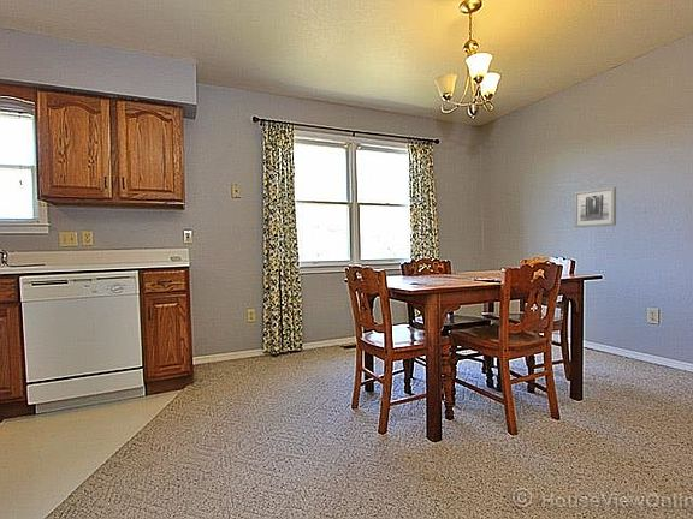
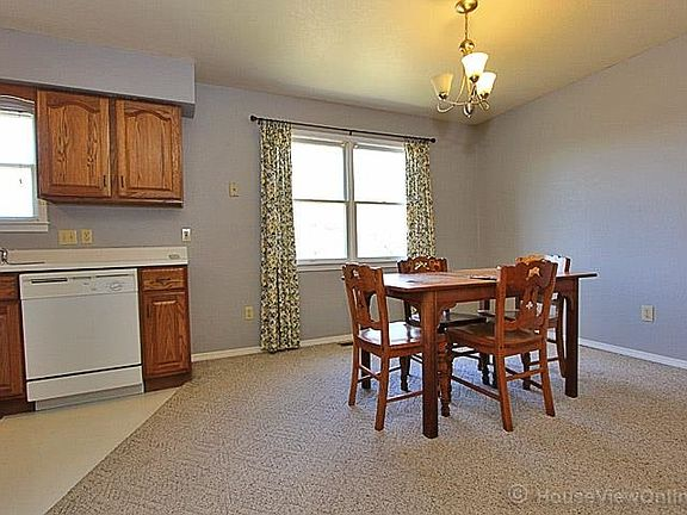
- wall art [573,186,617,228]
